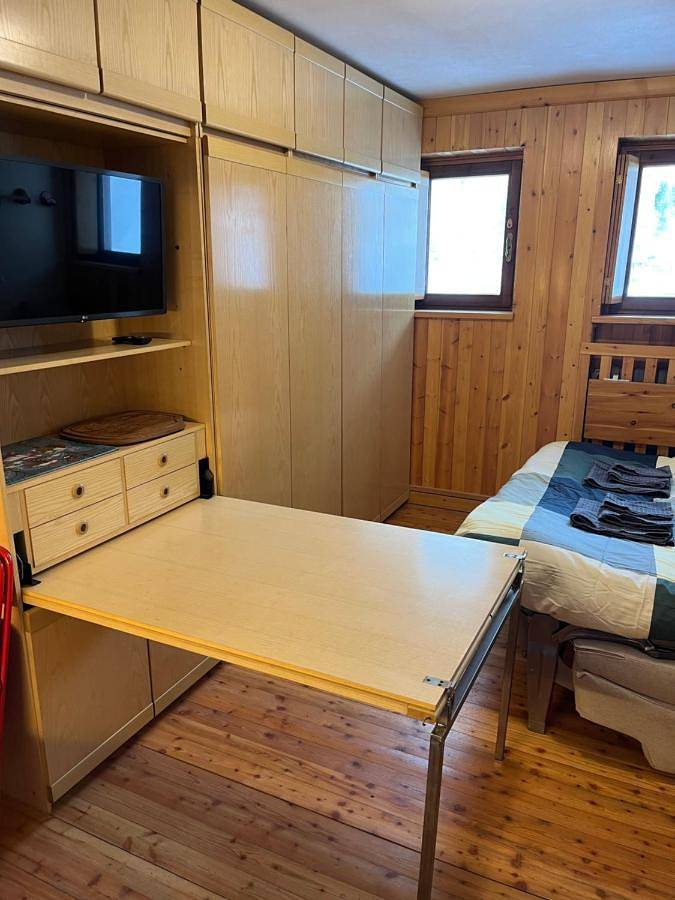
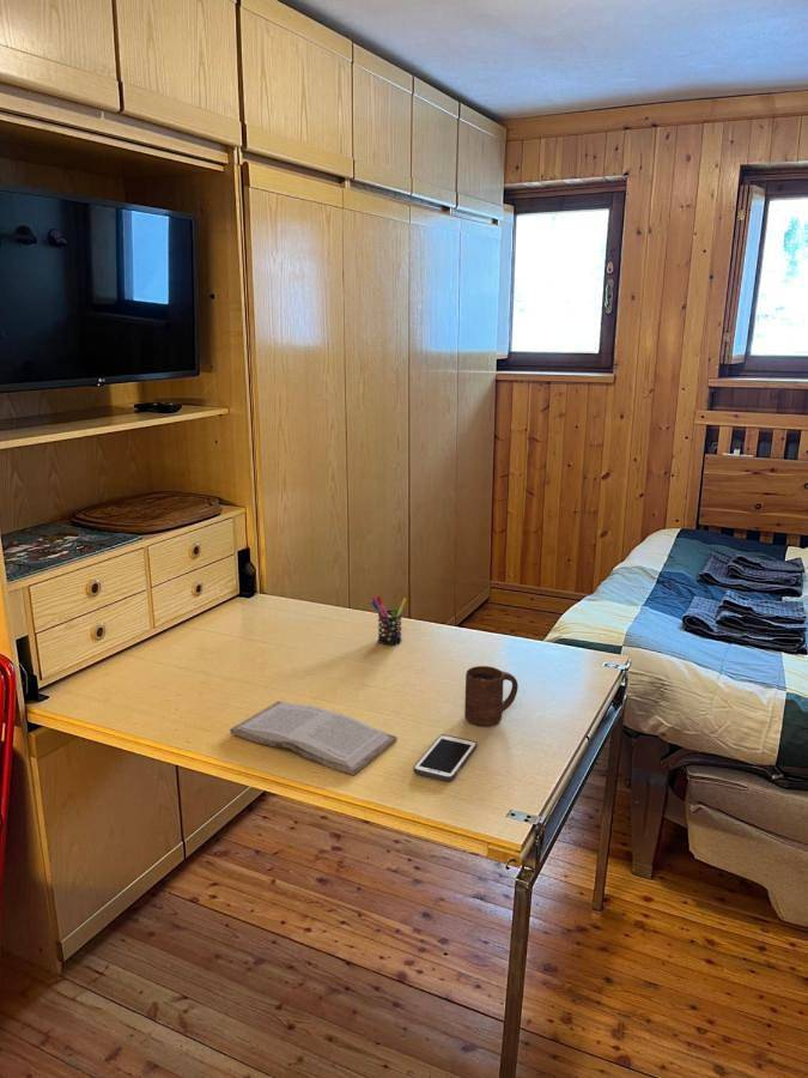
+ book [229,701,399,776]
+ cup [463,665,520,727]
+ cell phone [412,733,478,782]
+ pen holder [371,594,408,646]
